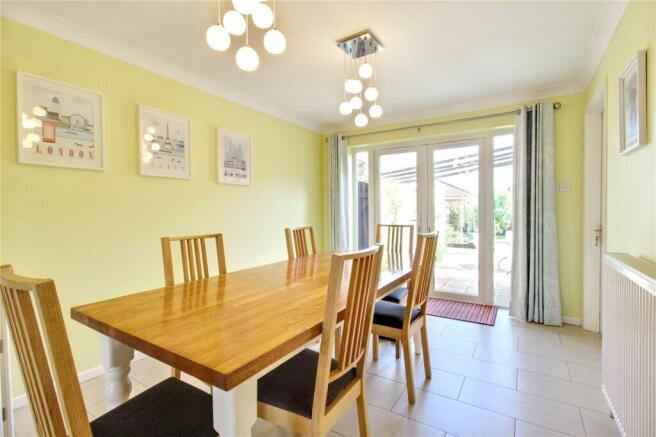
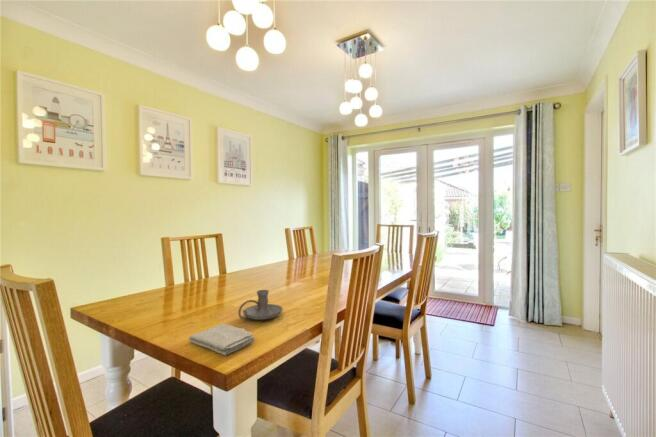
+ washcloth [188,323,256,356]
+ candle holder [237,289,284,321]
